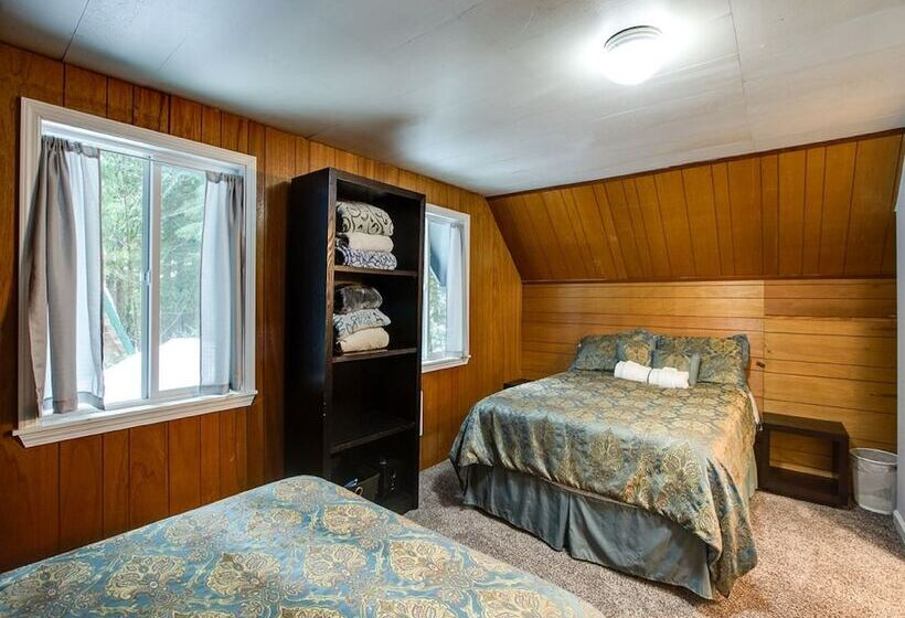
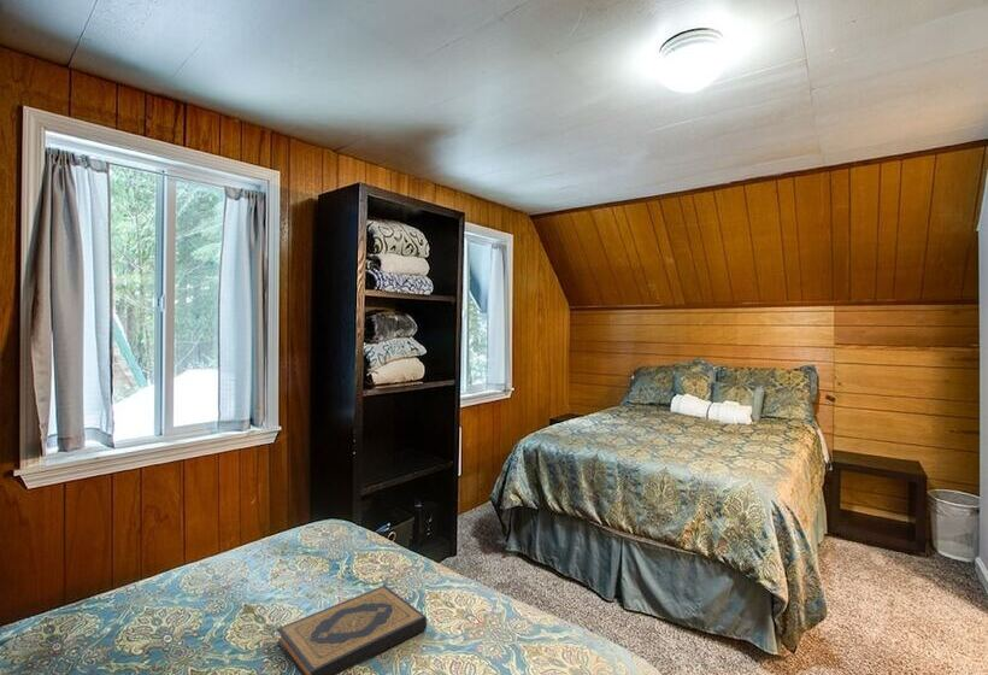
+ hardback book [276,585,428,675]
